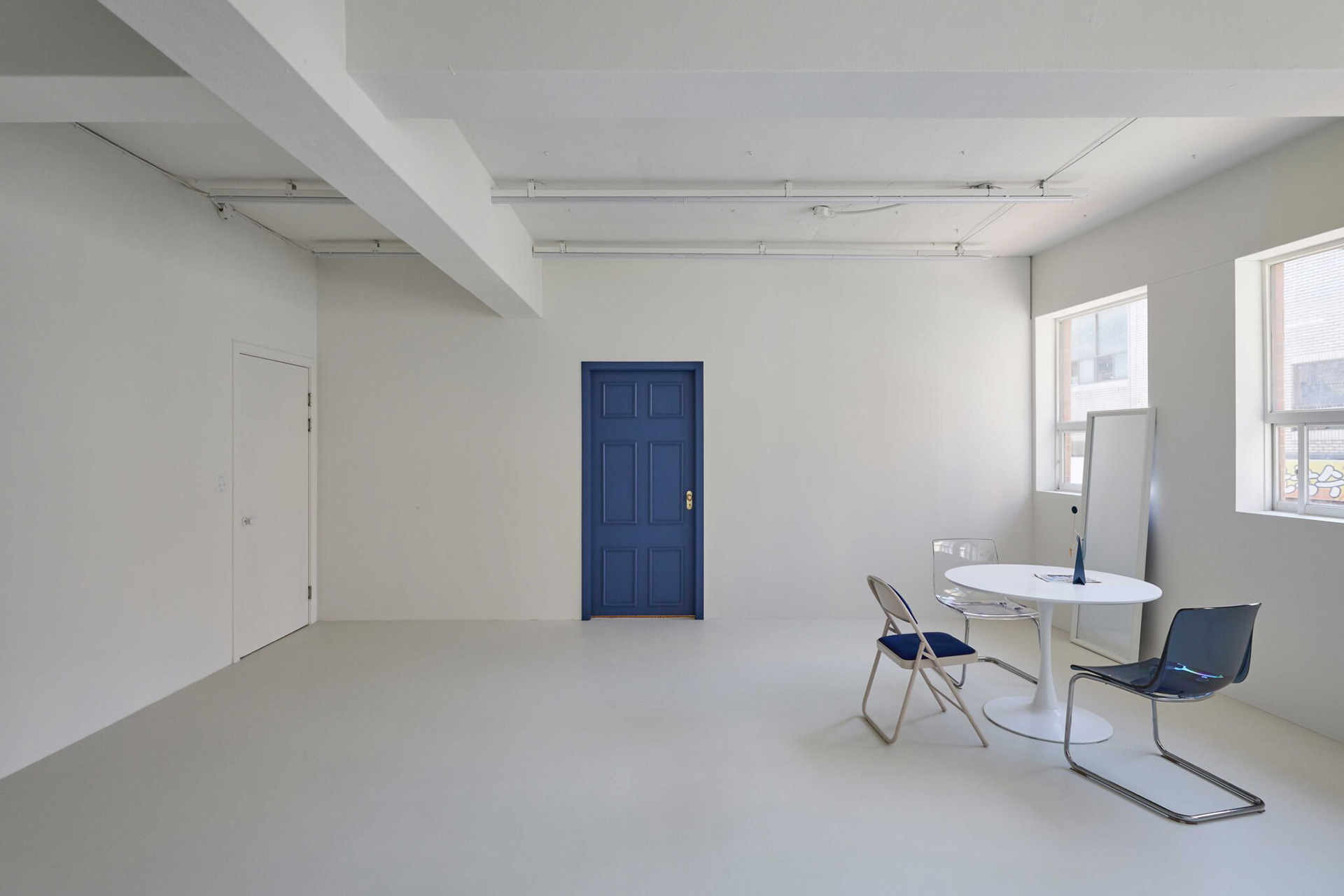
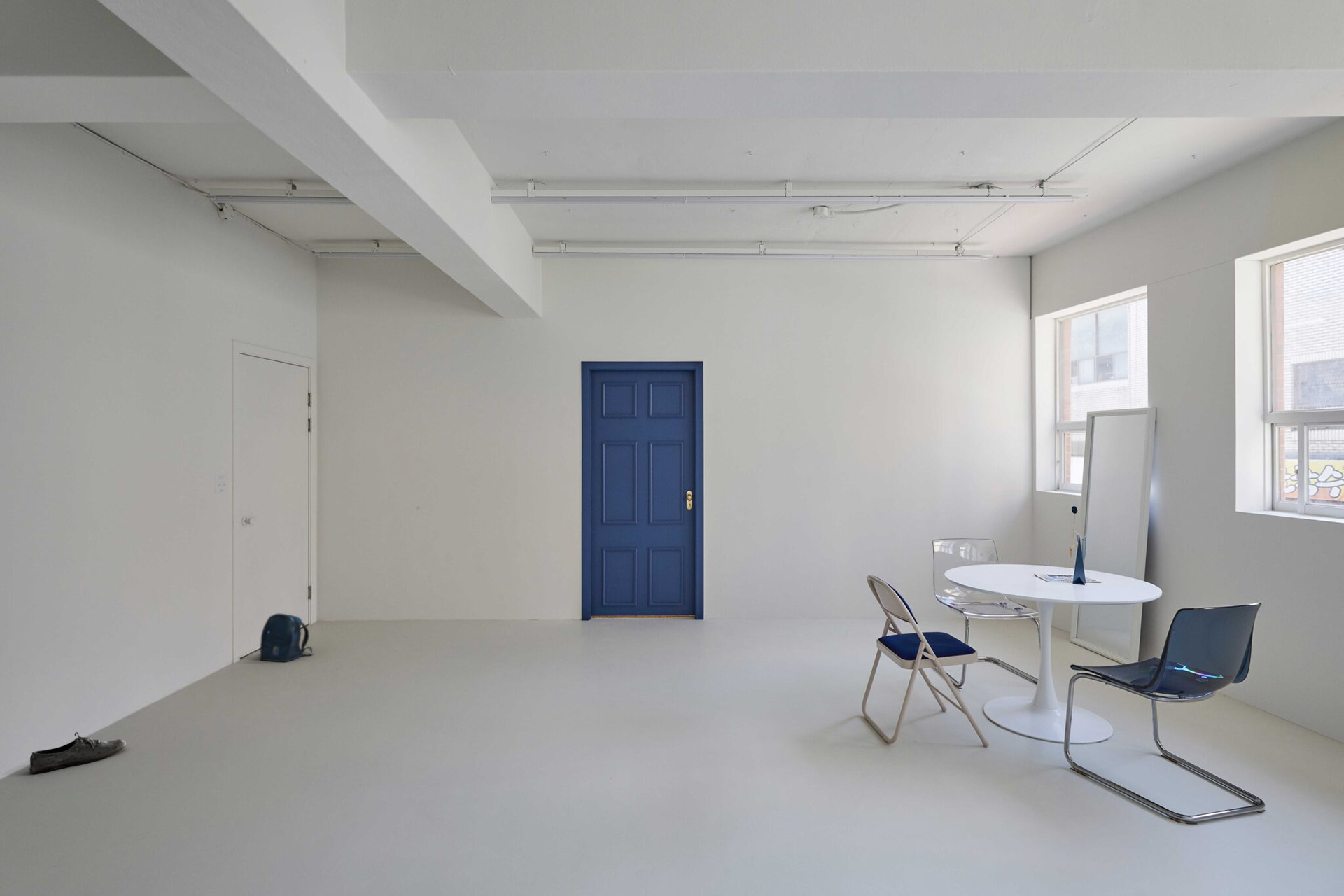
+ shoe [29,731,127,775]
+ backpack [259,612,314,663]
